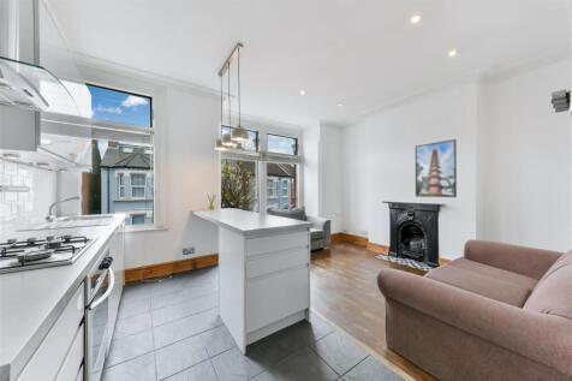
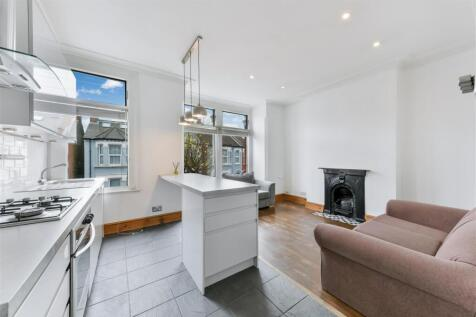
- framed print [415,138,458,198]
